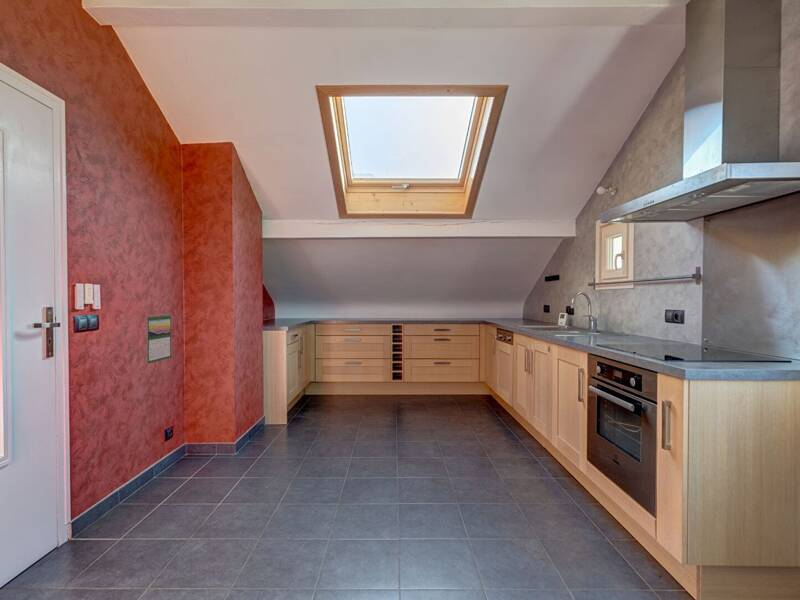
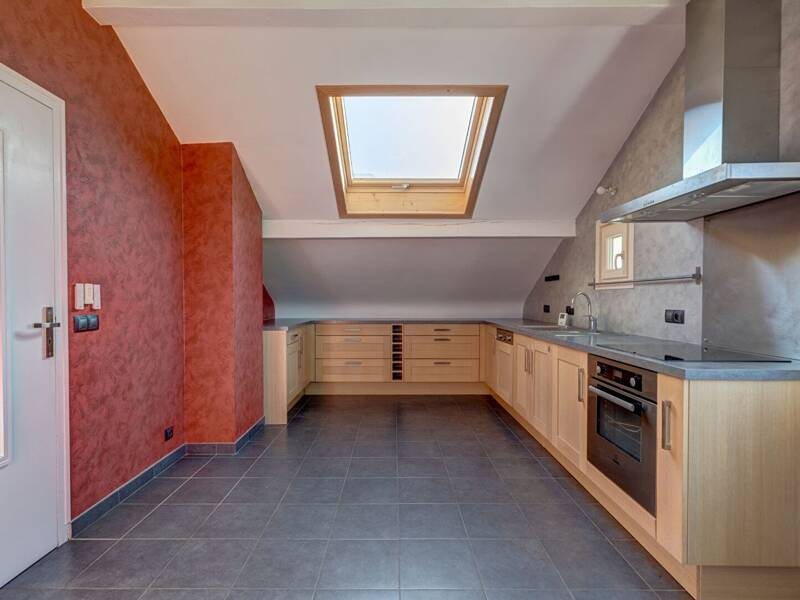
- calendar [145,313,172,365]
